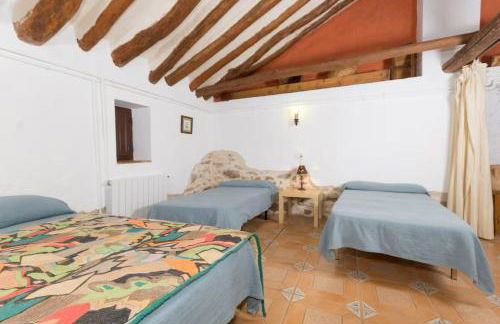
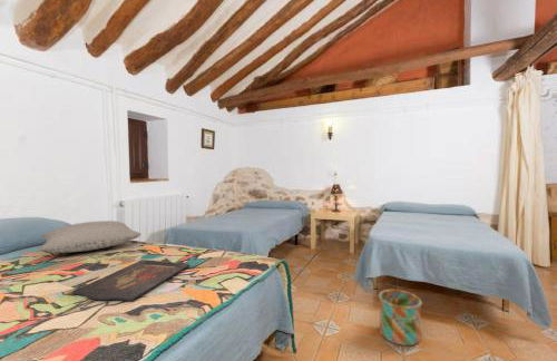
+ tray [71,258,190,302]
+ pillow [38,219,143,254]
+ bucket [378,289,423,347]
